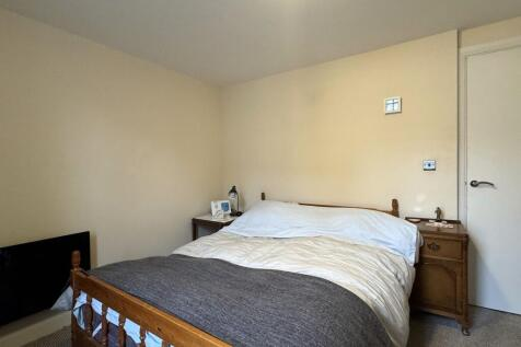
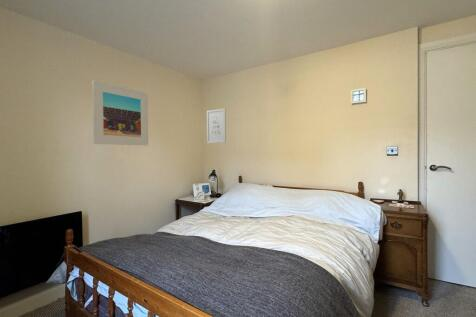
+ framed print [91,79,149,147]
+ wall art [206,107,227,144]
